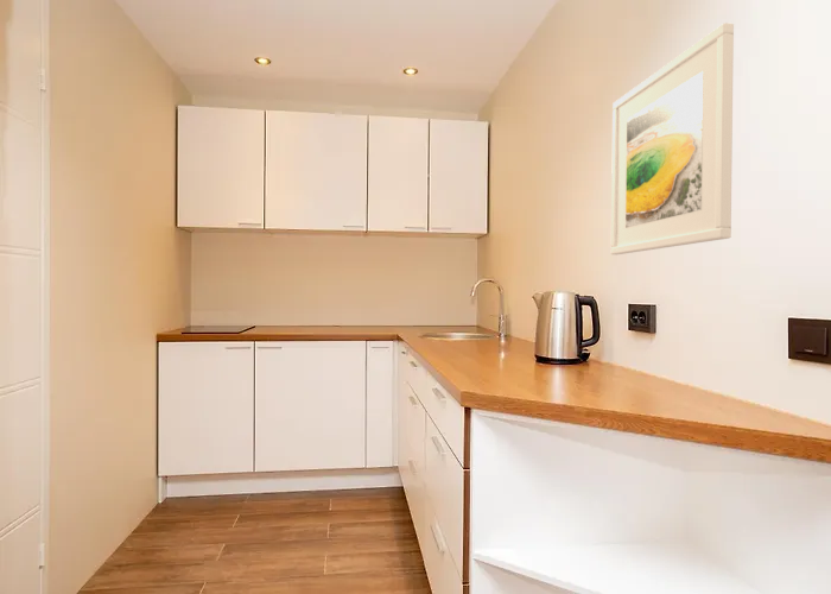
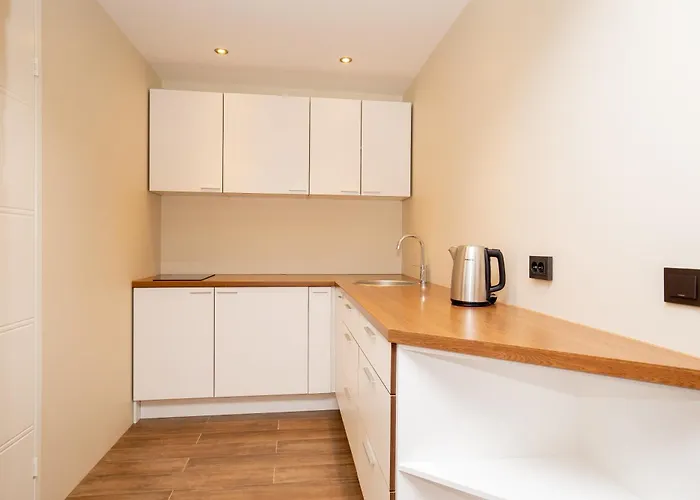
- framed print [610,21,735,255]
